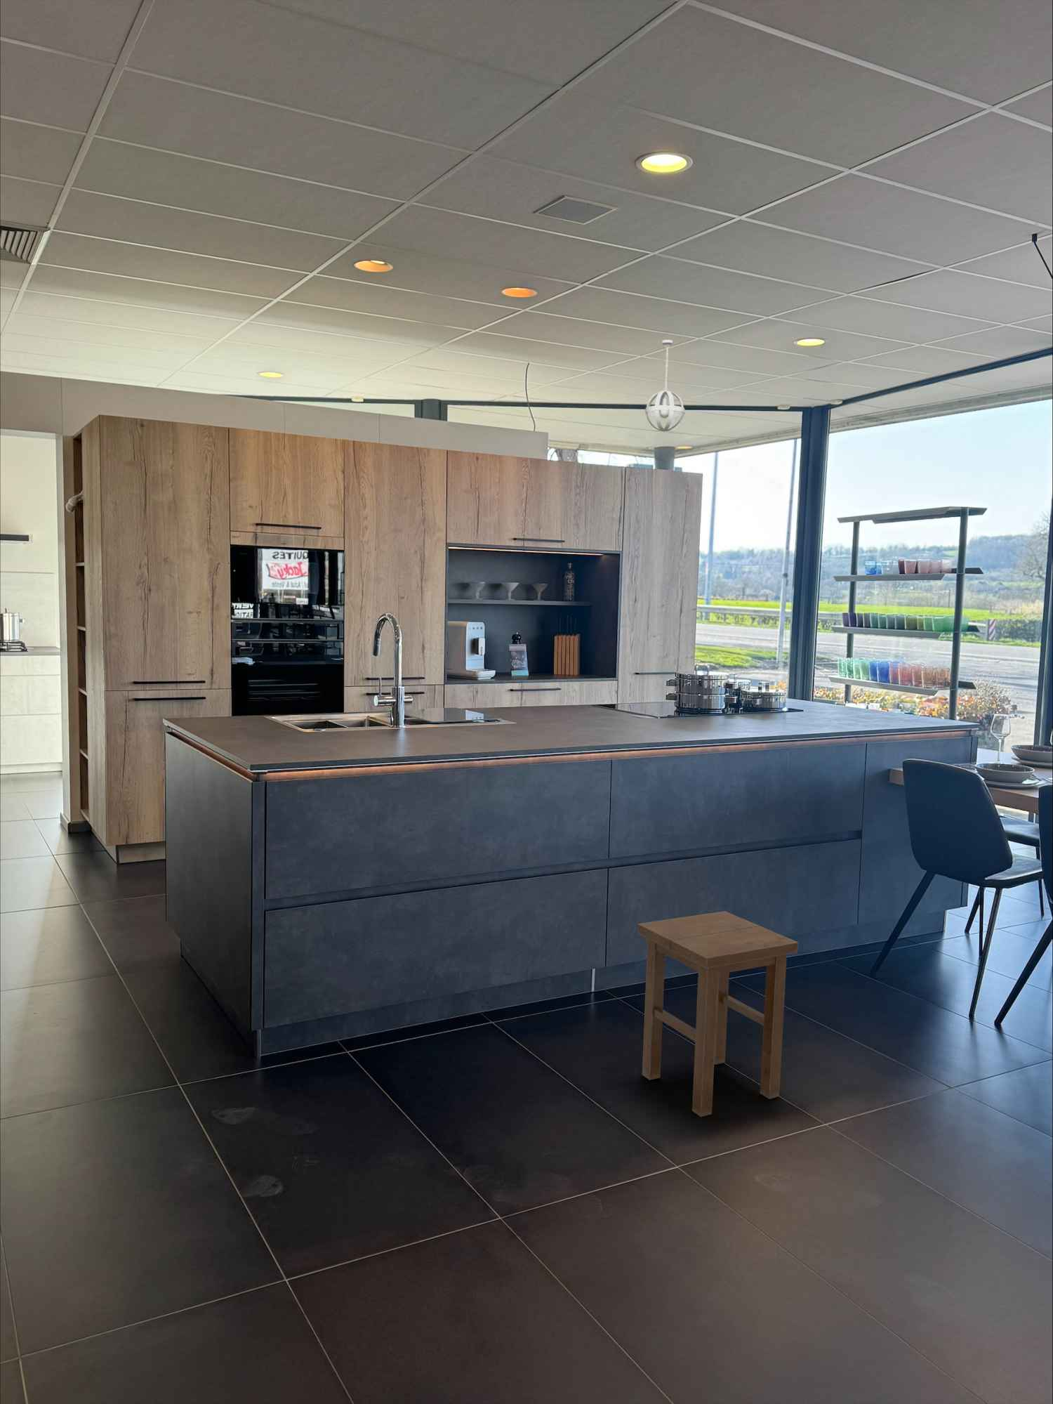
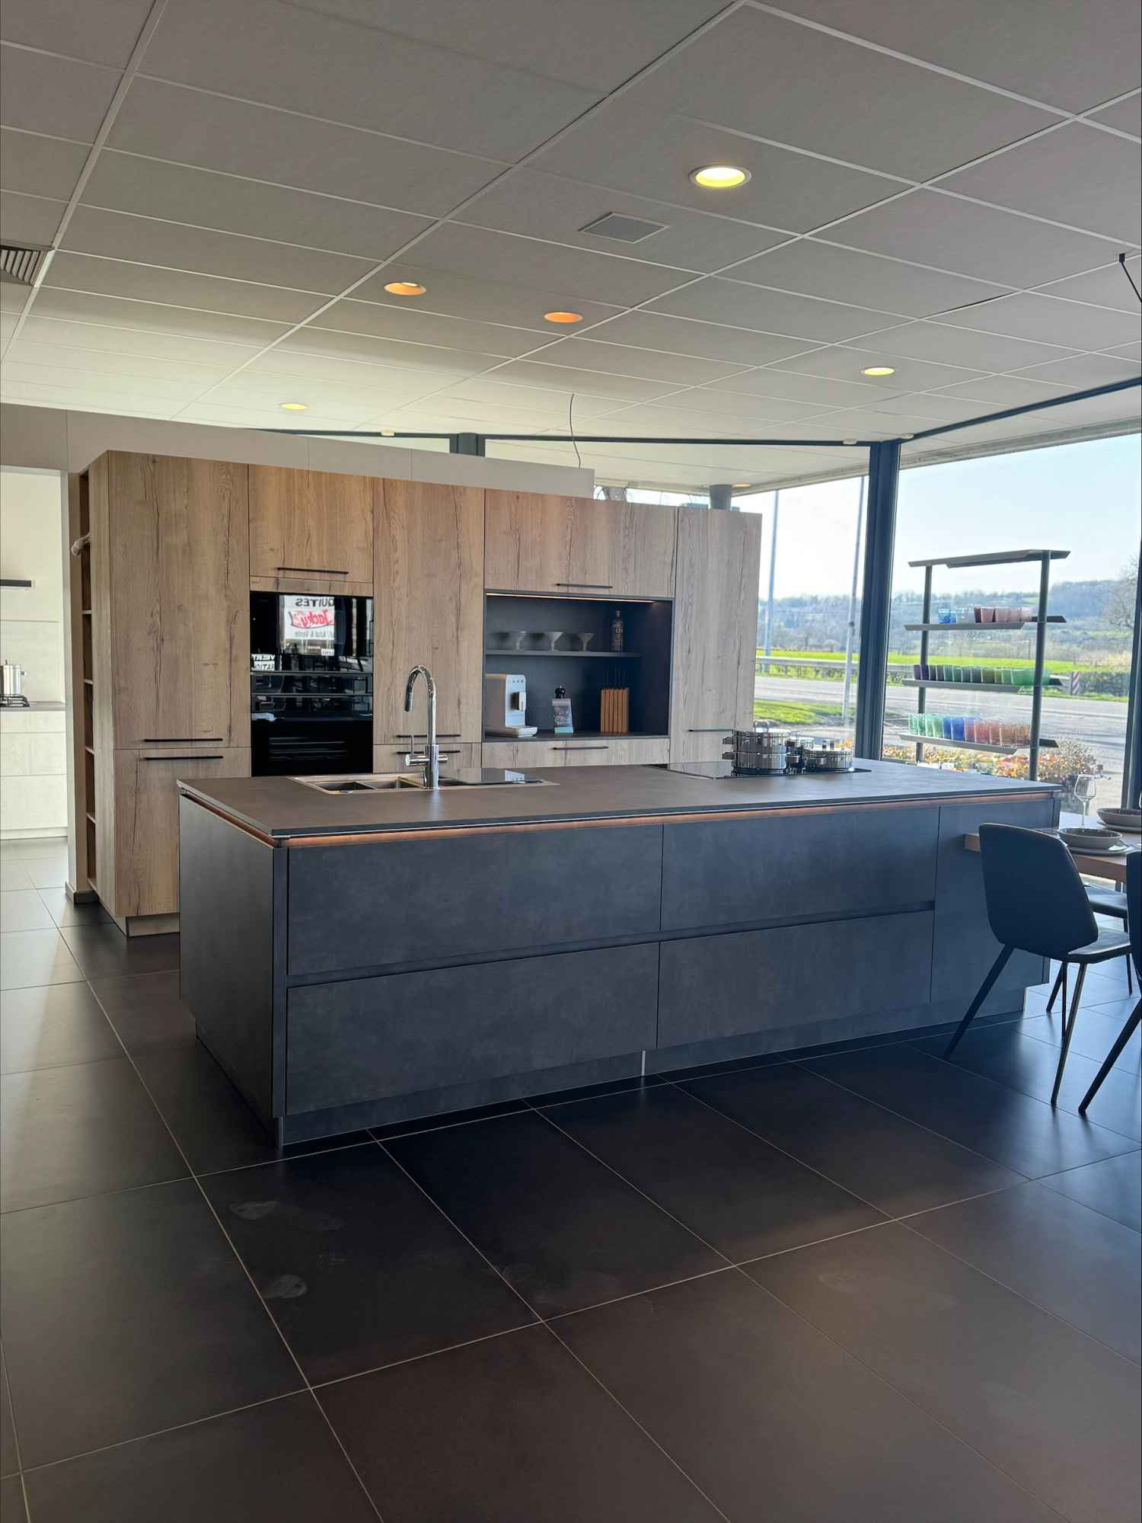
- pendant light [645,340,685,431]
- stool [637,911,799,1117]
